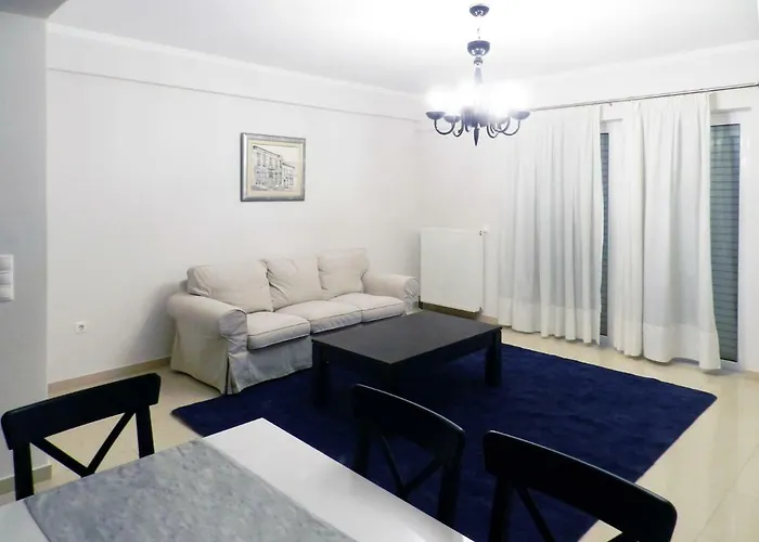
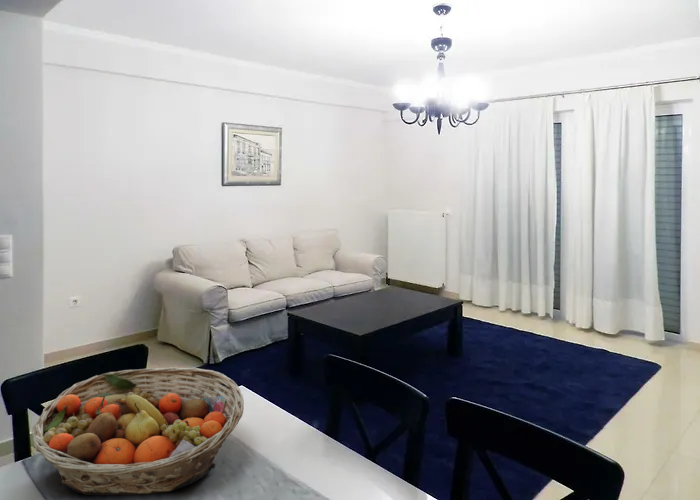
+ fruit basket [31,366,245,496]
